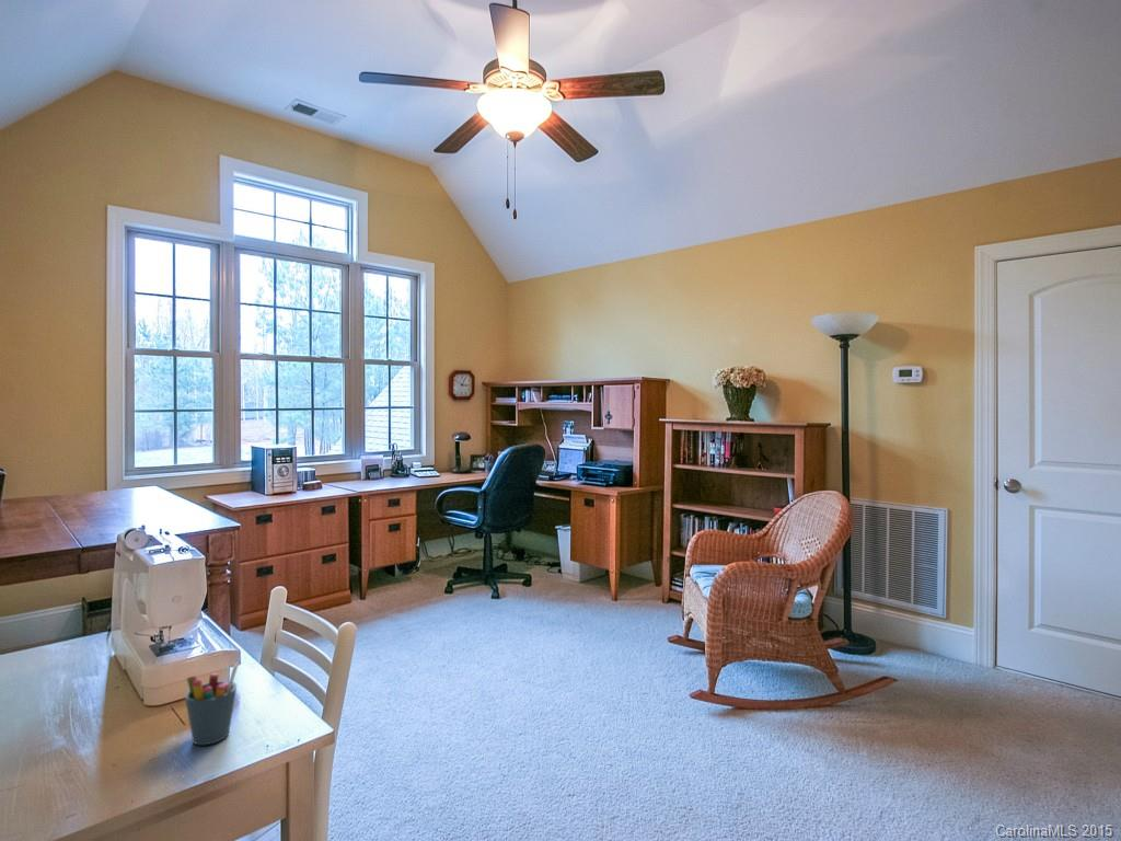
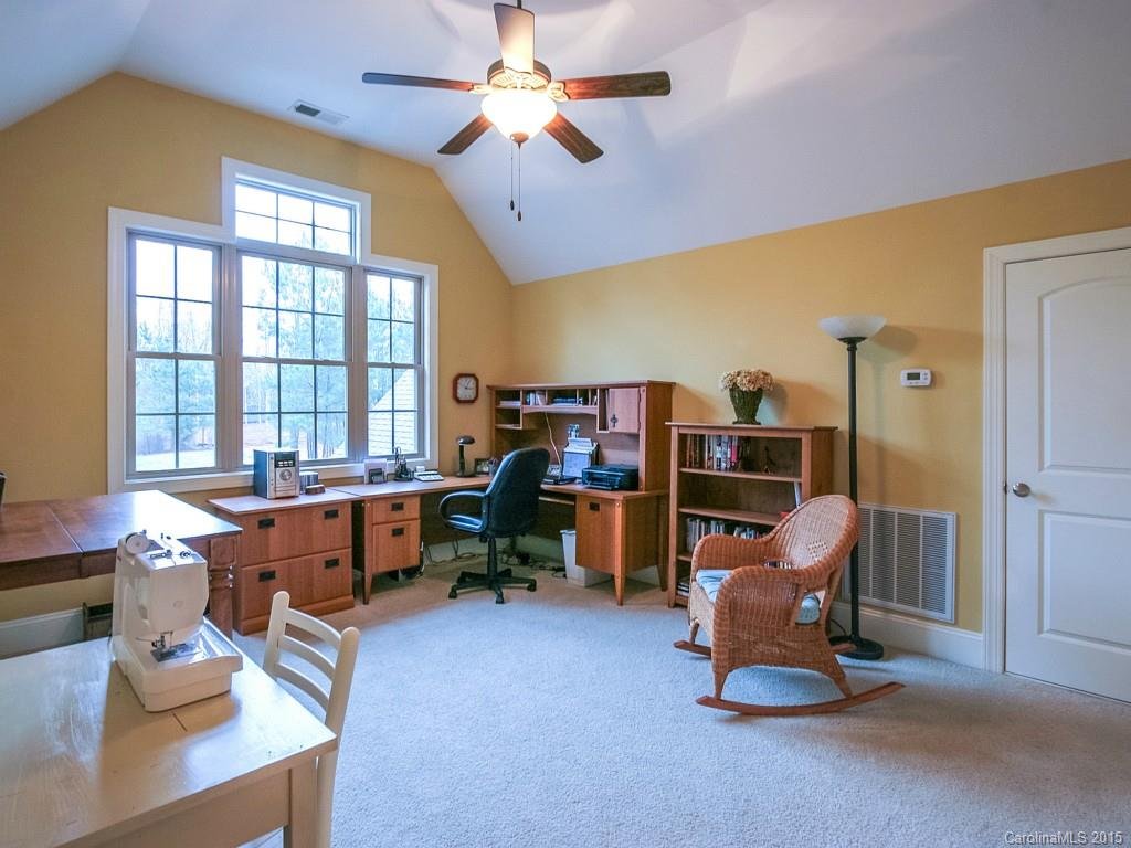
- pen holder [184,663,240,747]
